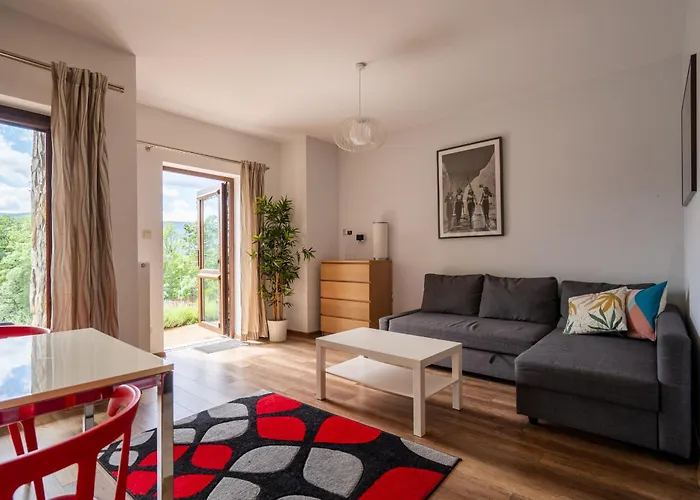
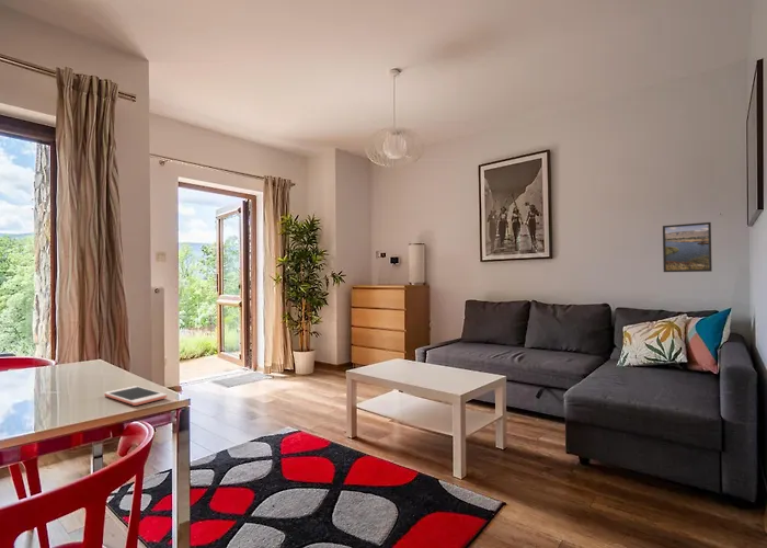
+ cell phone [103,385,168,407]
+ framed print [662,221,713,273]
